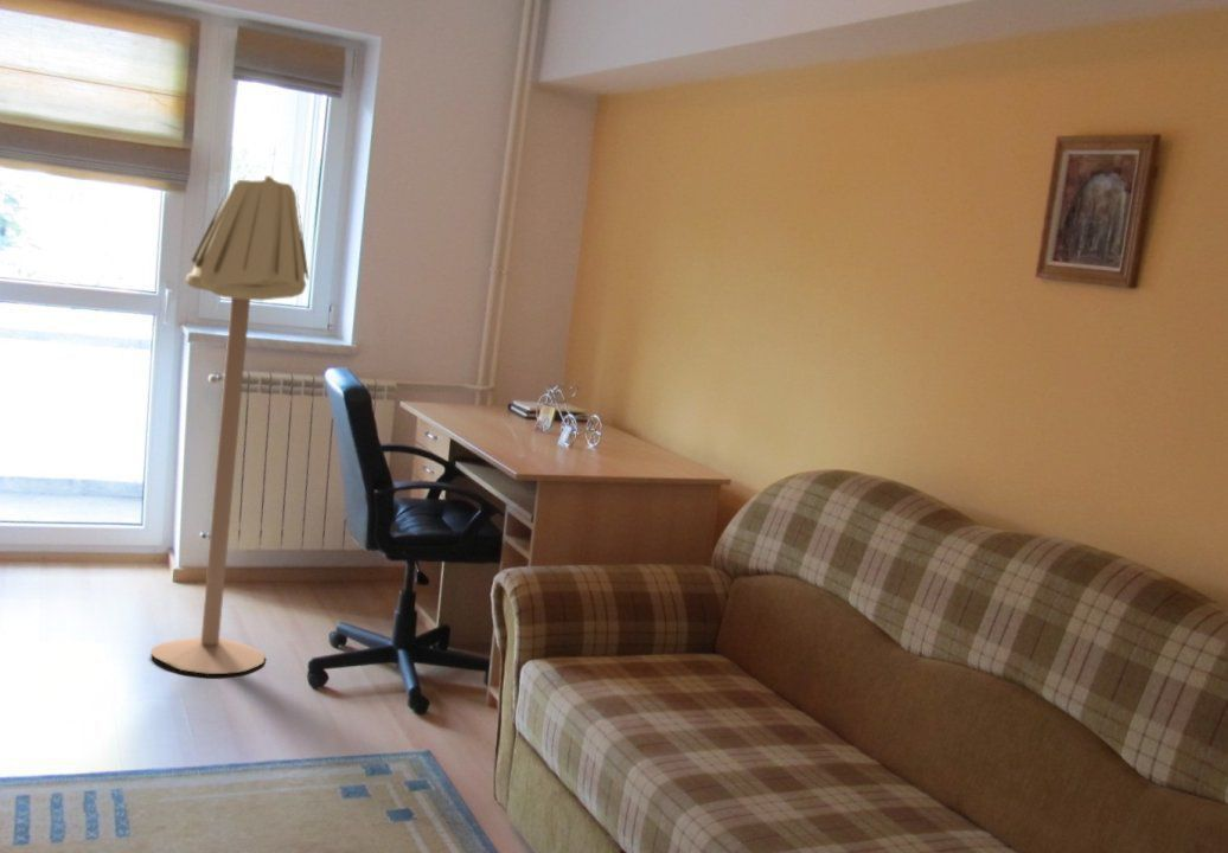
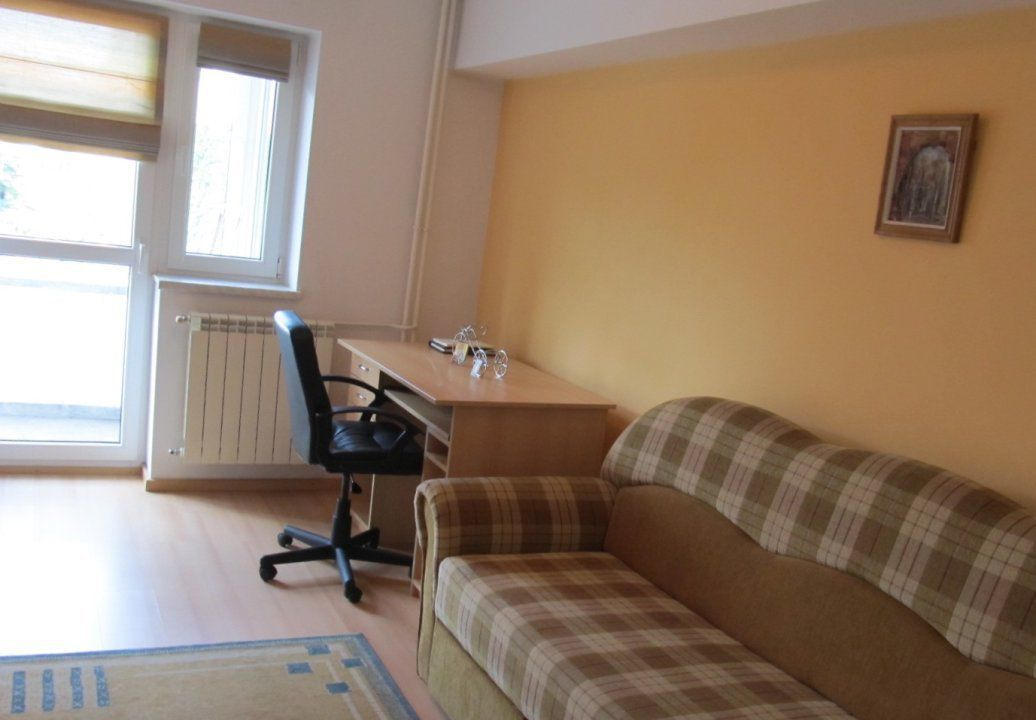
- floor lamp [149,175,309,675]
